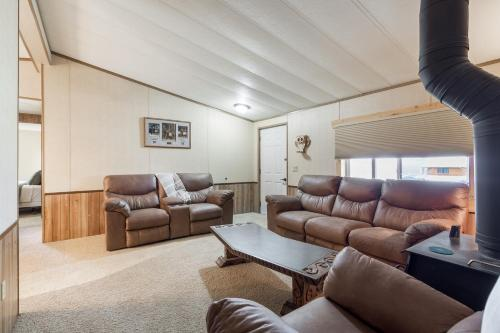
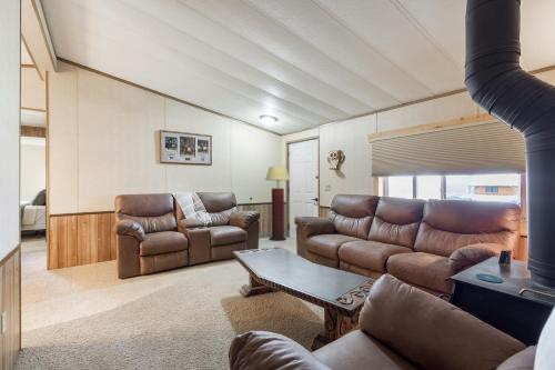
+ floor lamp [264,166,291,242]
